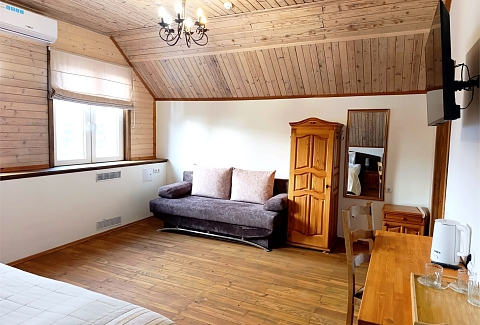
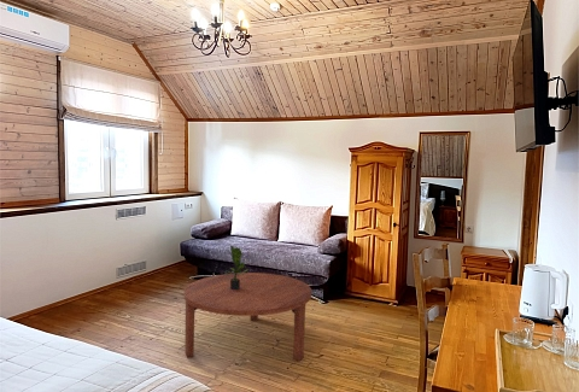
+ potted plant [224,244,250,289]
+ coffee table [183,271,312,362]
